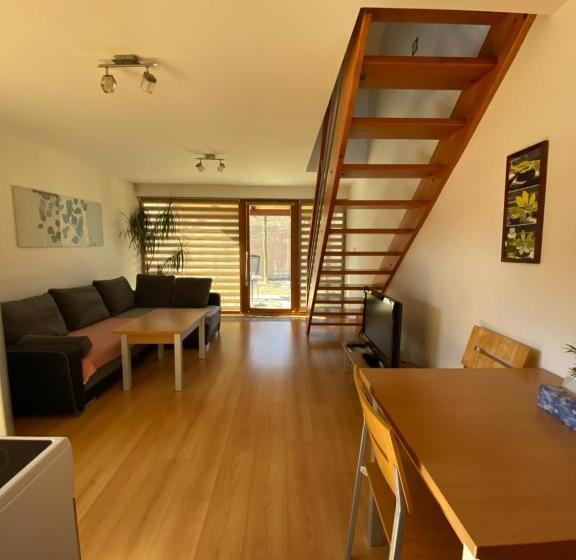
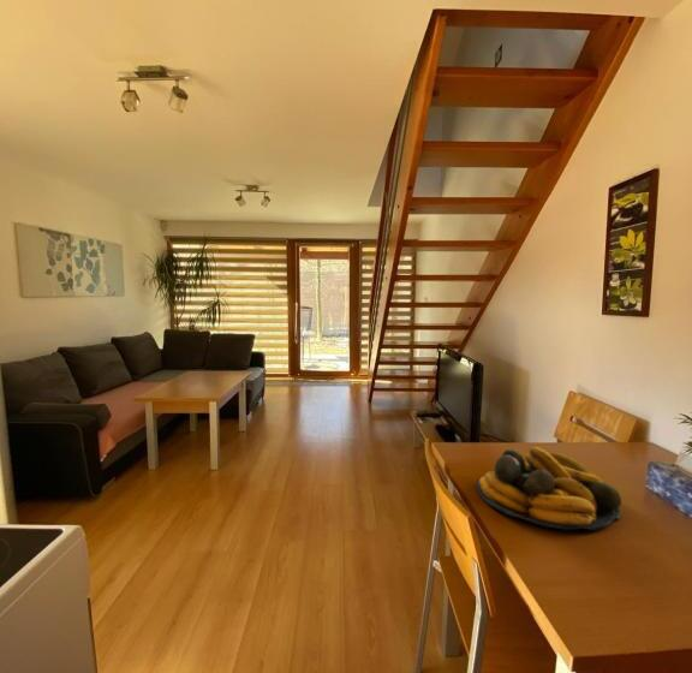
+ fruit bowl [476,446,624,531]
